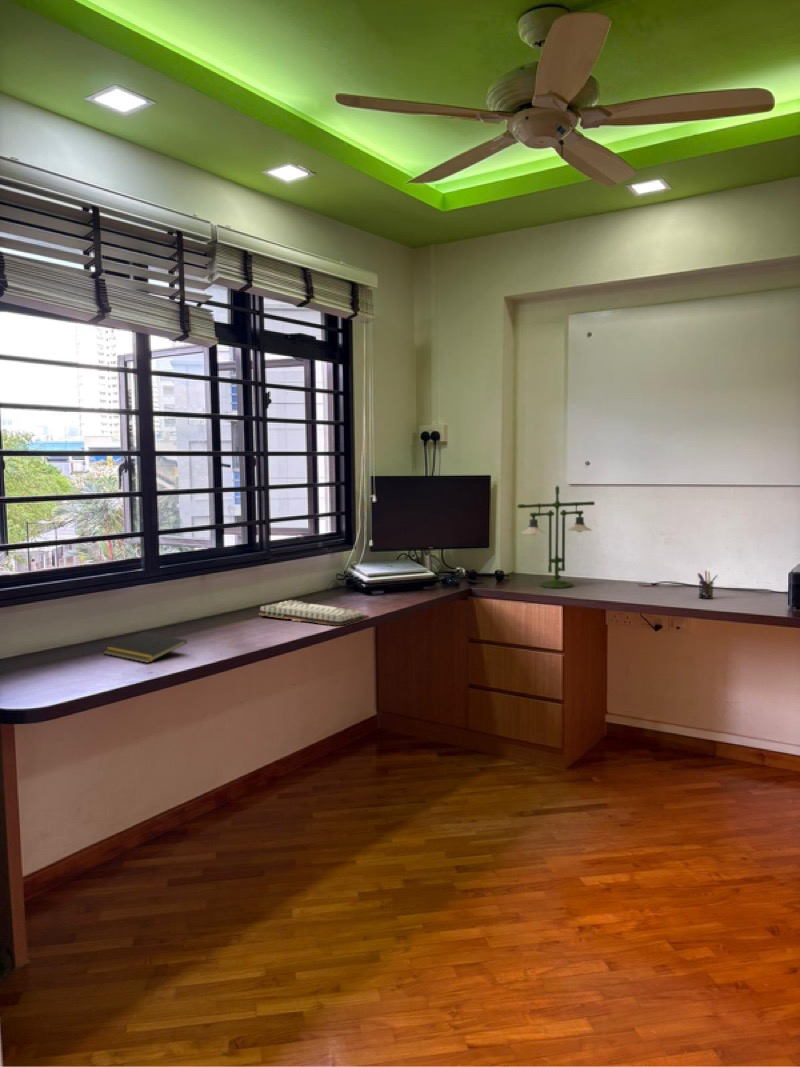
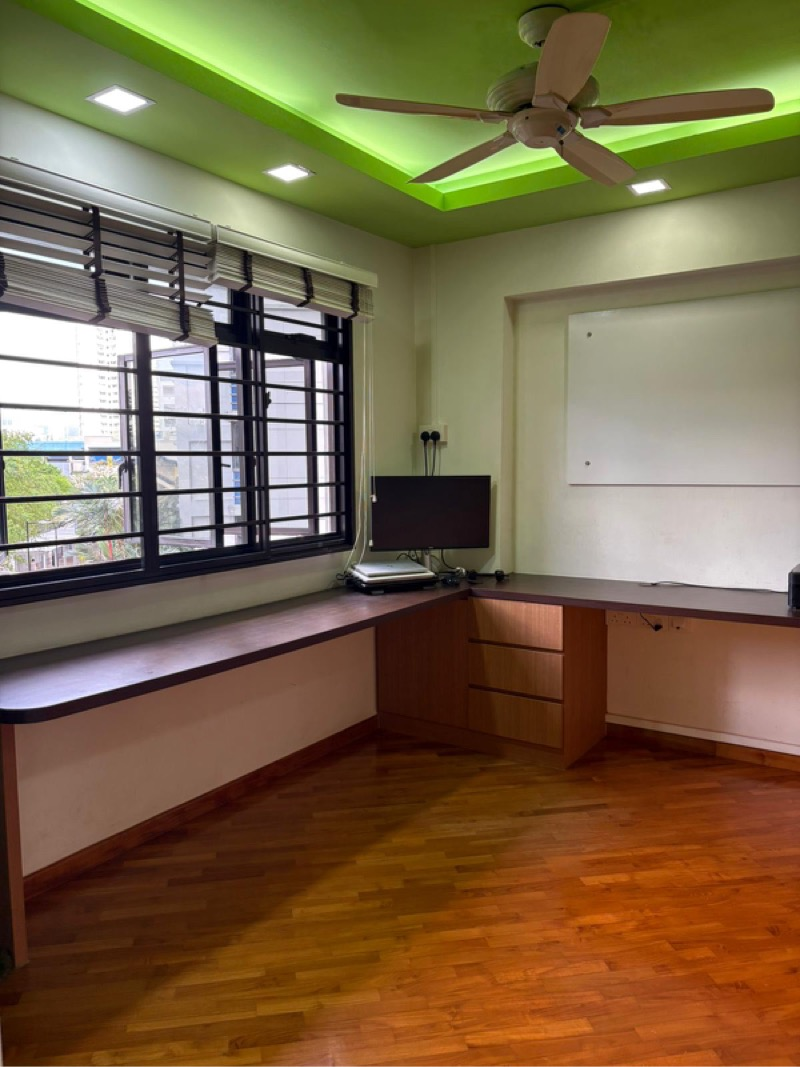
- notepad [102,631,188,664]
- pen holder [696,570,719,600]
- desk lamp [516,484,596,589]
- keyboard [258,599,370,626]
